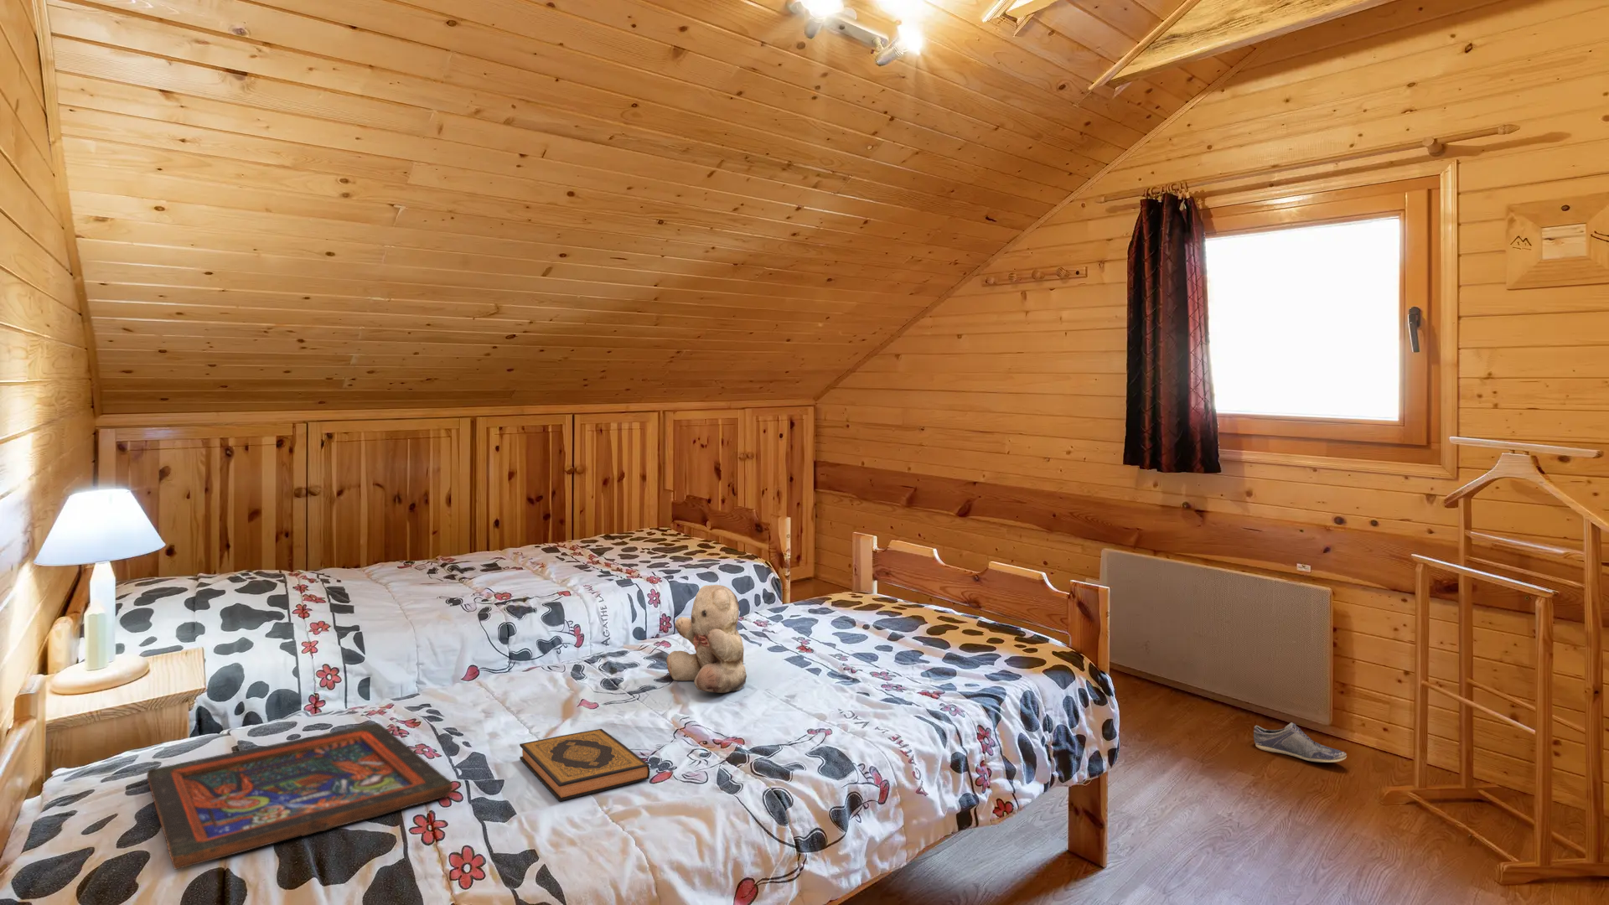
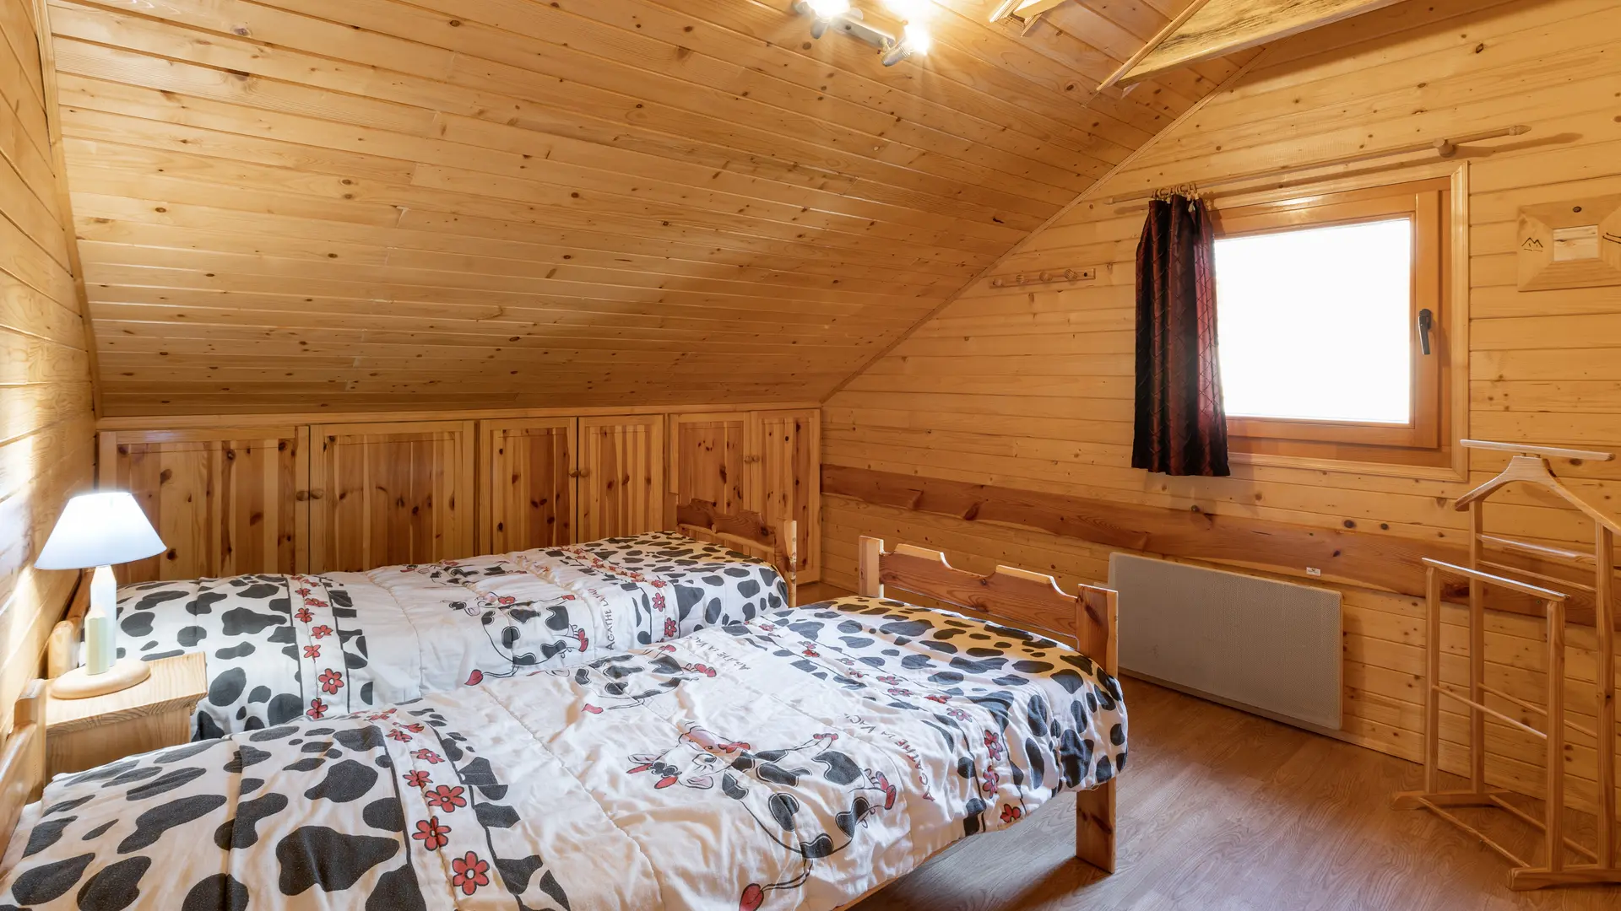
- hardback book [518,728,651,802]
- religious icon [146,723,453,871]
- teddy bear [665,585,747,694]
- shoe [1253,722,1347,764]
